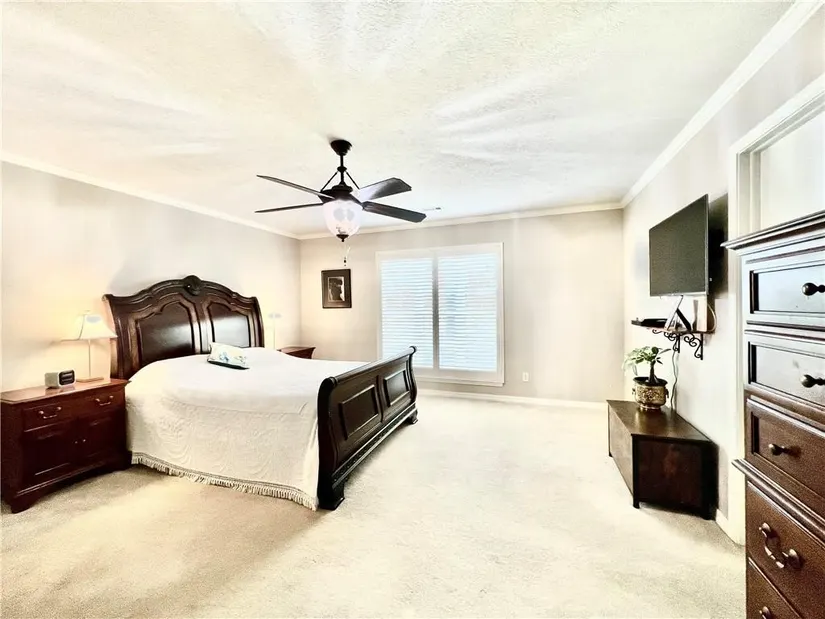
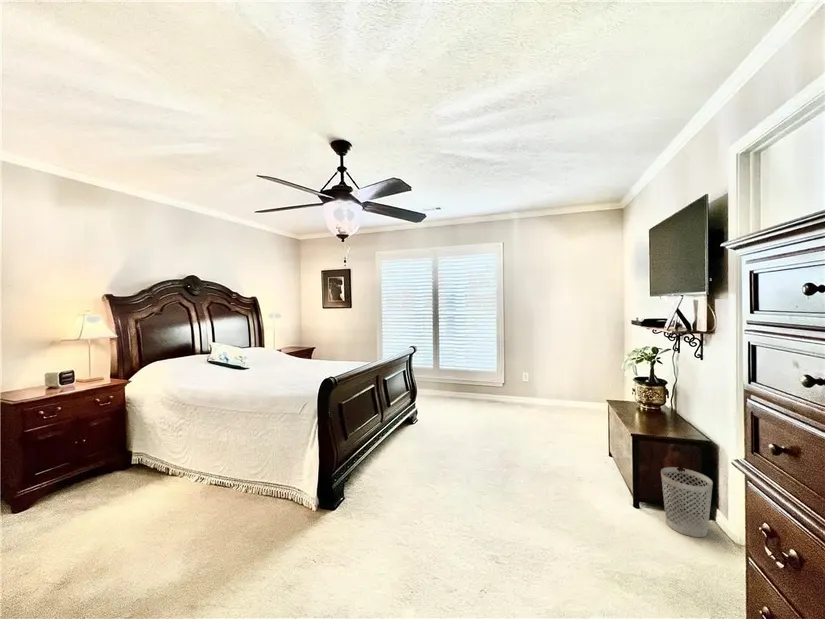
+ wastebasket [660,466,714,538]
